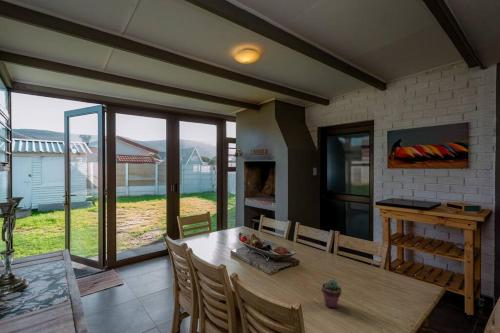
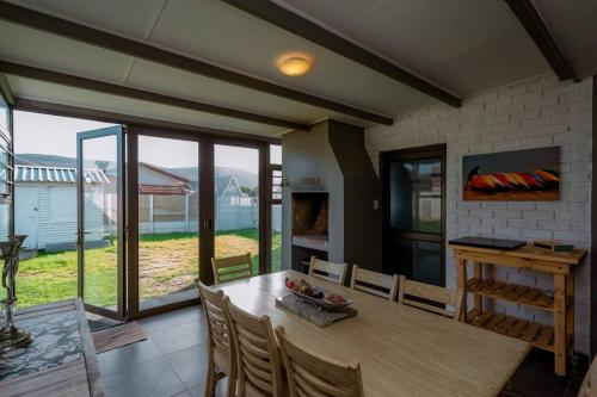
- potted succulent [321,279,342,309]
